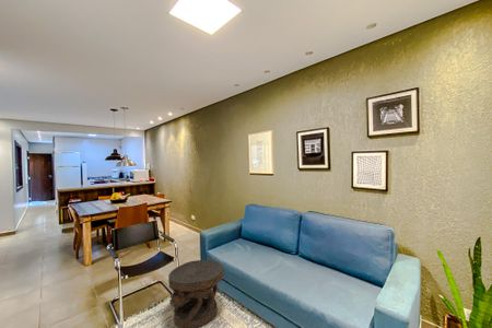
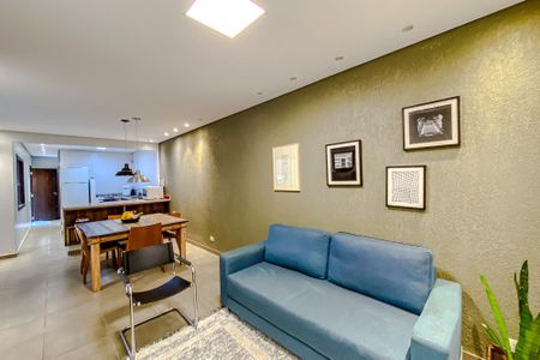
- carved stool [167,259,225,328]
